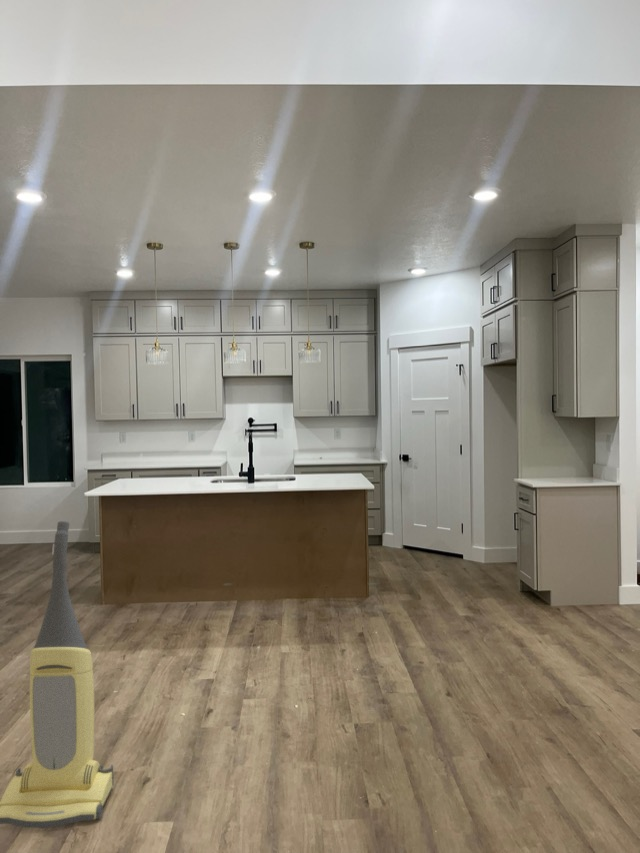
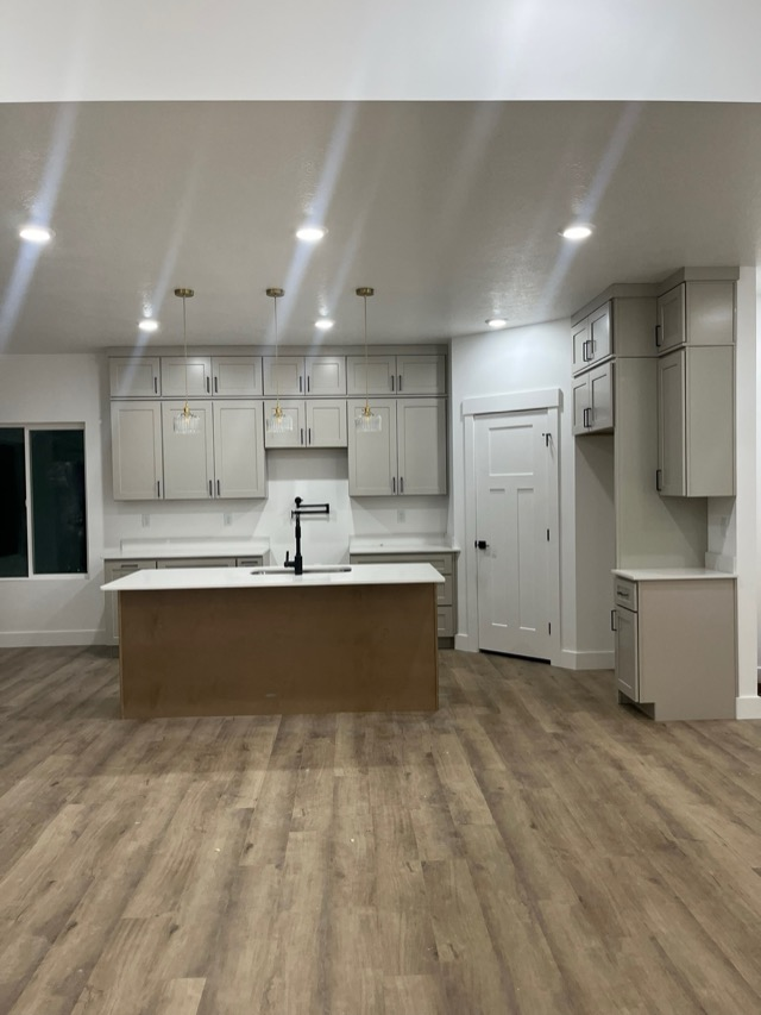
- vacuum cleaner [0,520,114,829]
